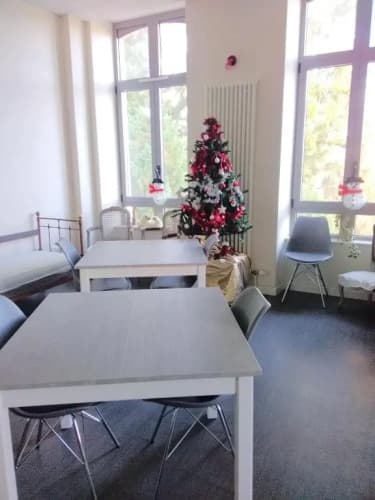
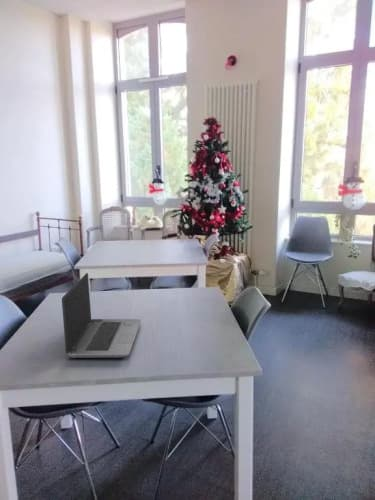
+ laptop computer [61,272,142,359]
